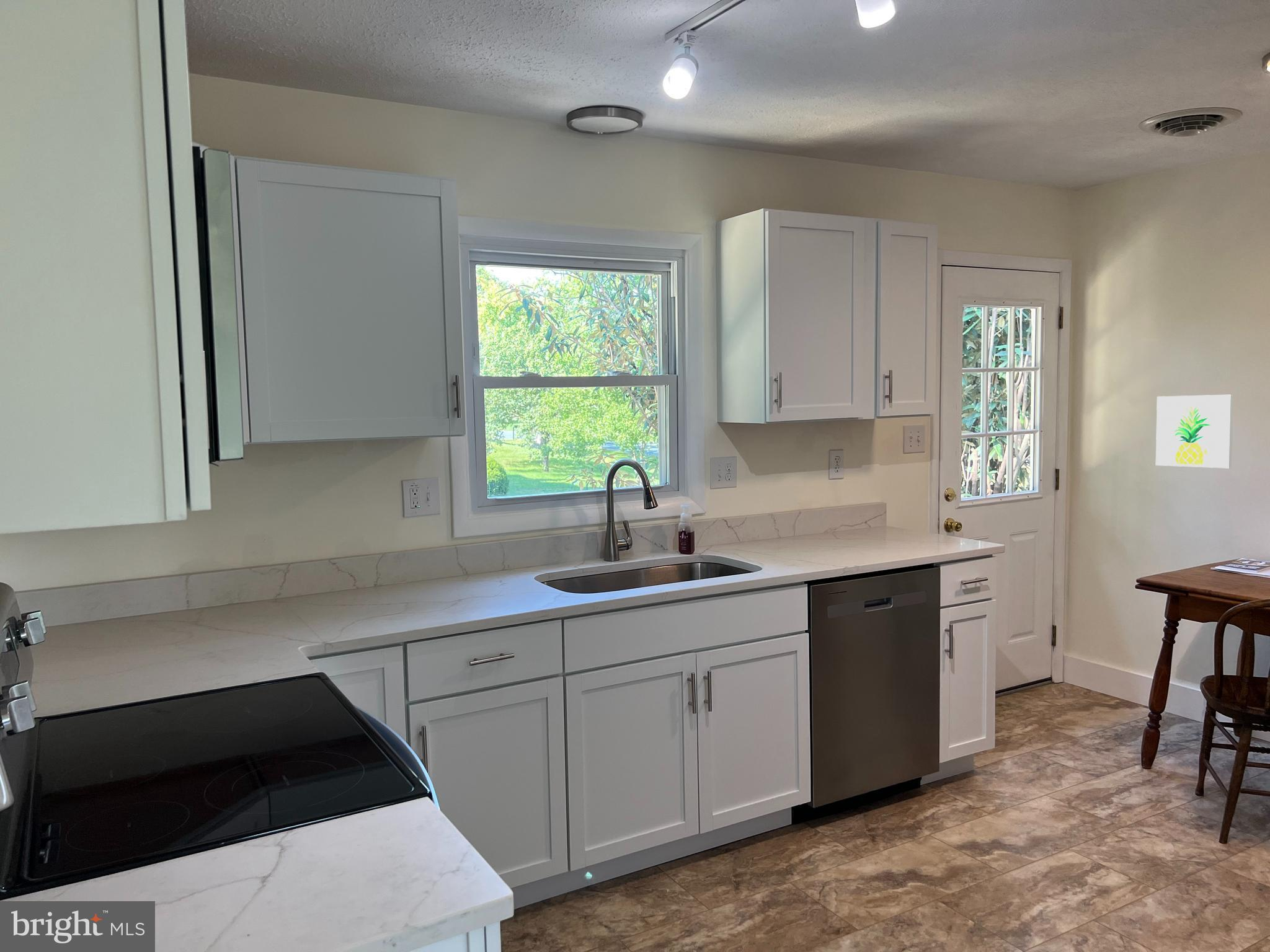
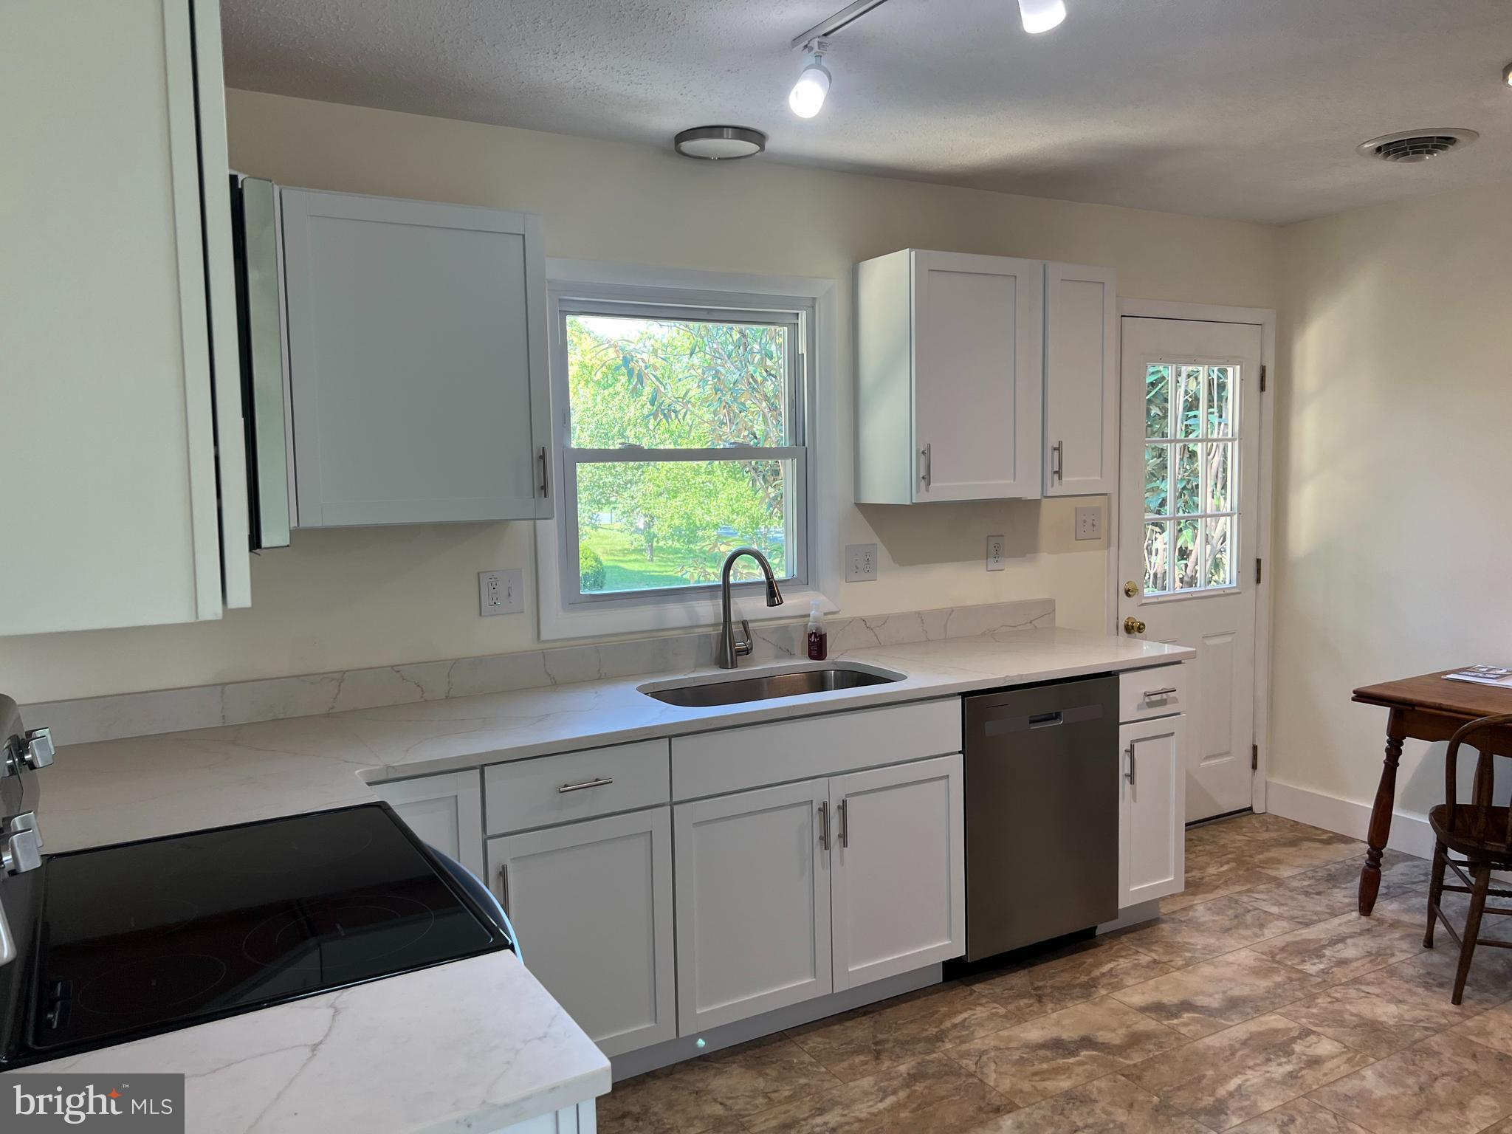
- wall art [1155,394,1234,469]
